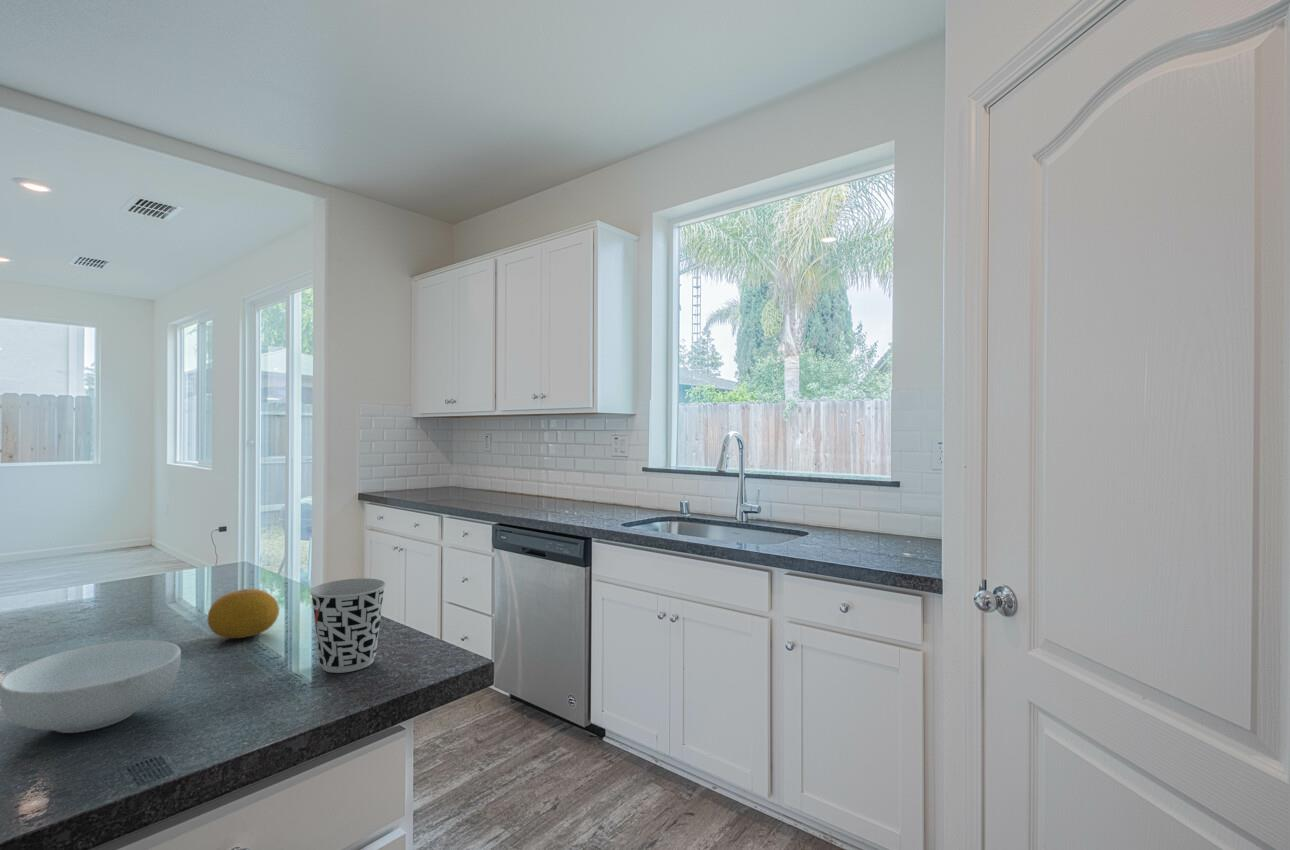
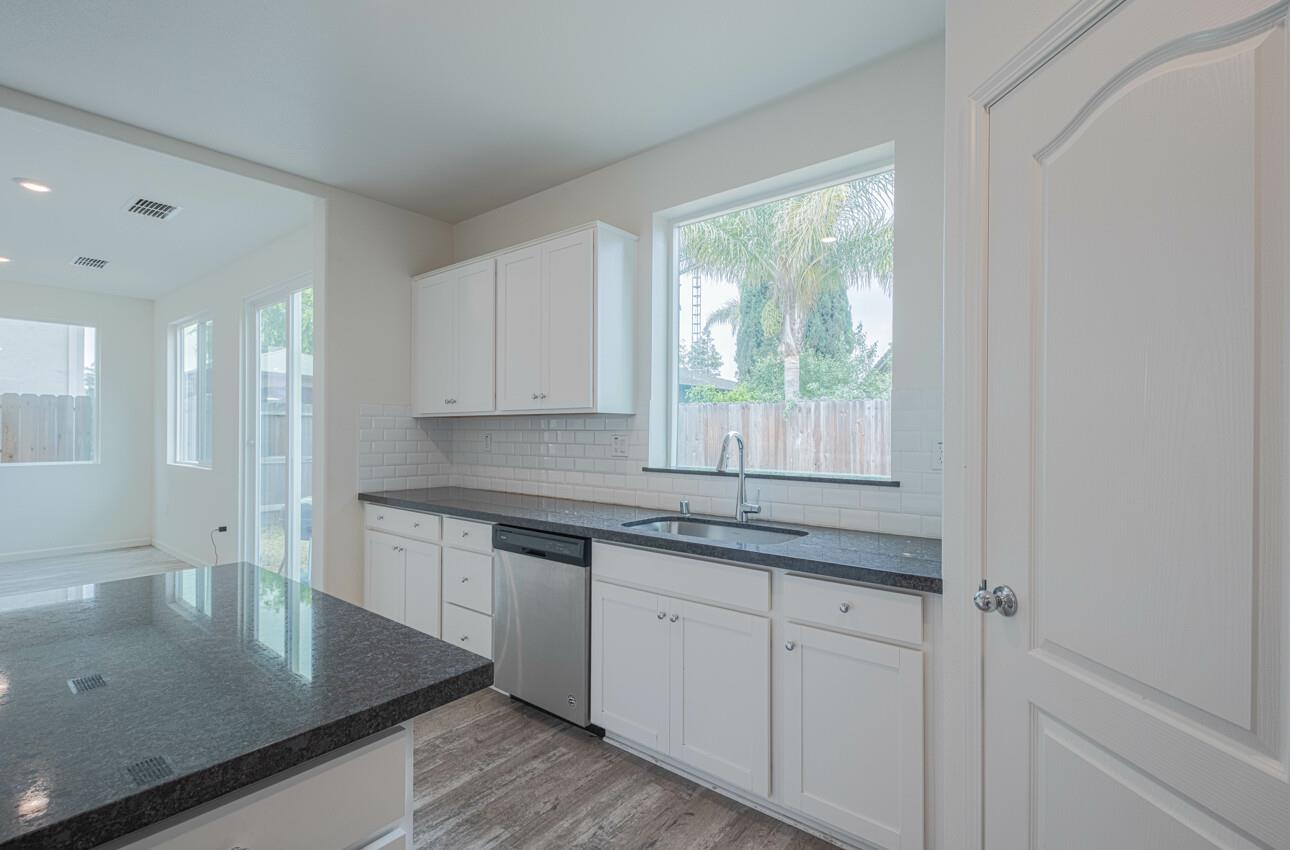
- fruit [206,588,280,639]
- cup [309,577,387,674]
- cereal bowl [0,639,182,734]
